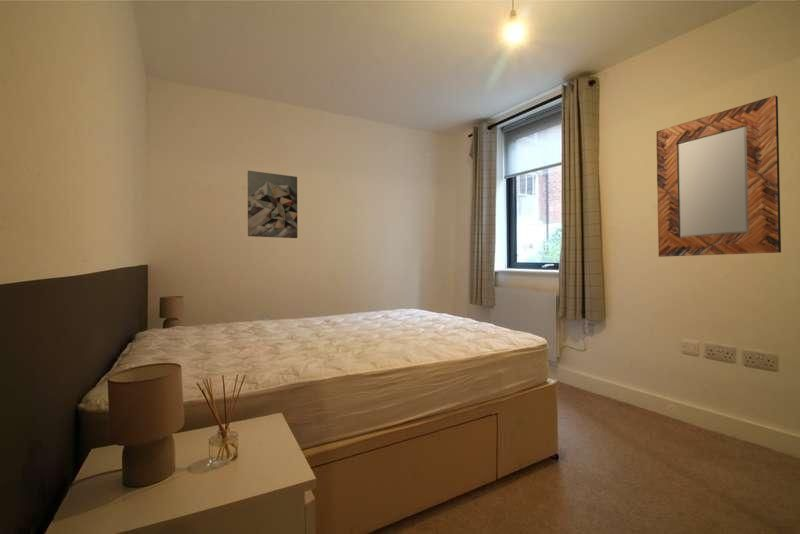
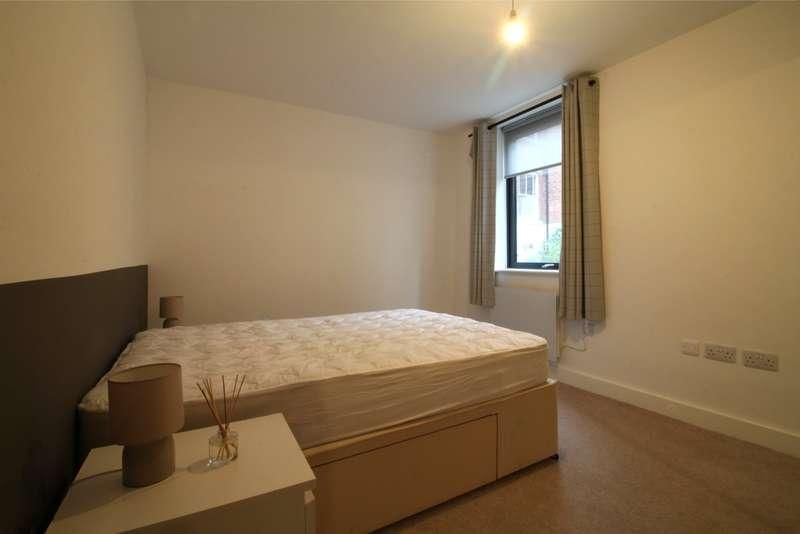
- home mirror [656,94,782,258]
- wall art [247,170,298,239]
